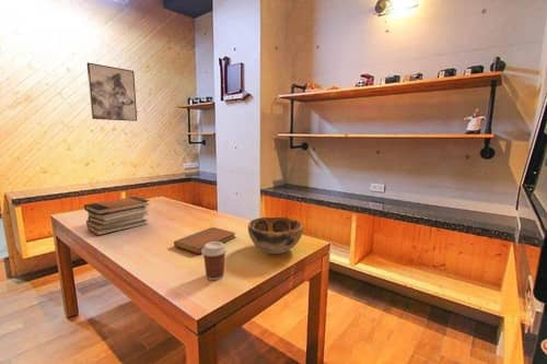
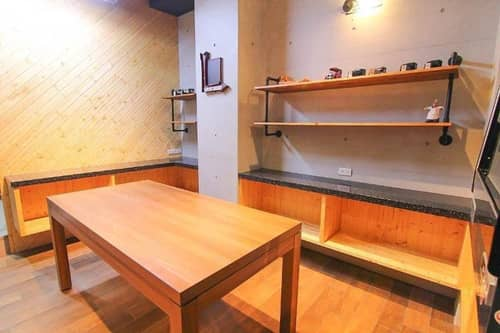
- coffee cup [201,242,228,281]
- wall art [86,61,138,122]
- decorative bowl [247,216,304,255]
- book stack [83,196,151,236]
- notebook [173,226,236,255]
